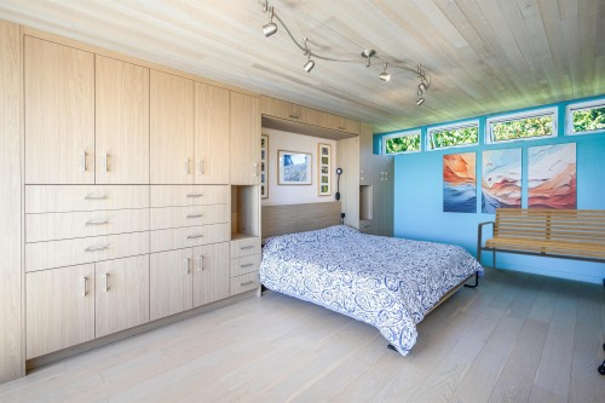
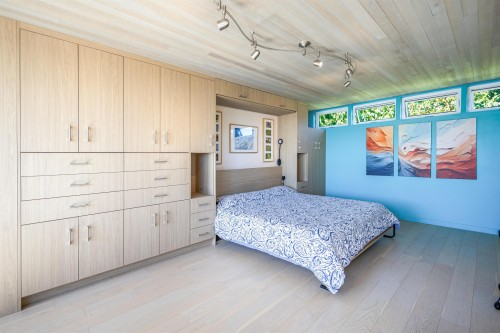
- bench [476,207,605,278]
